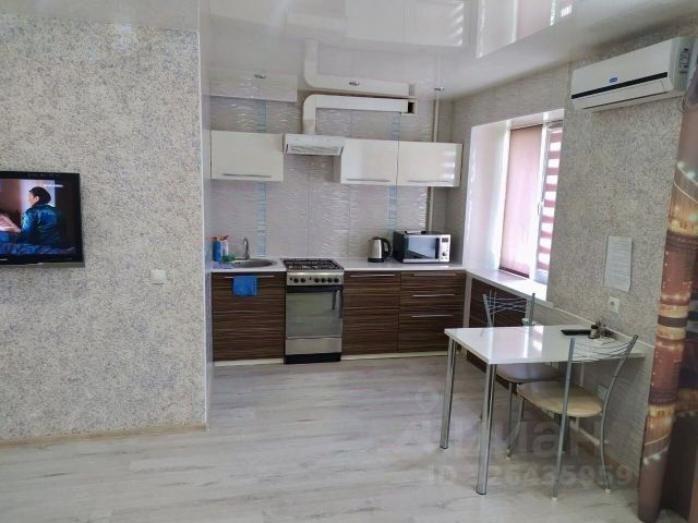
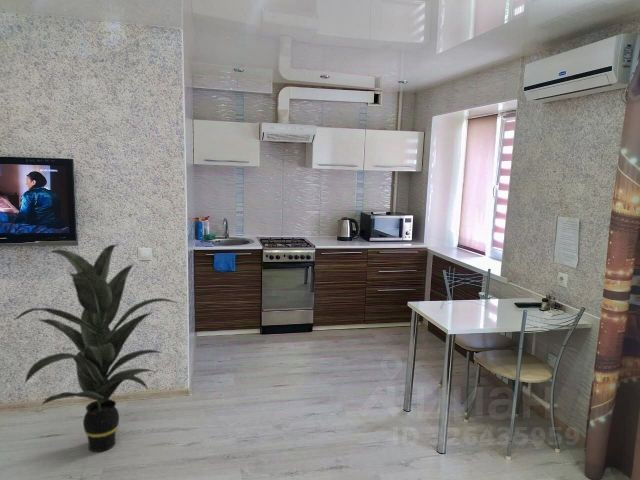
+ indoor plant [12,244,178,453]
